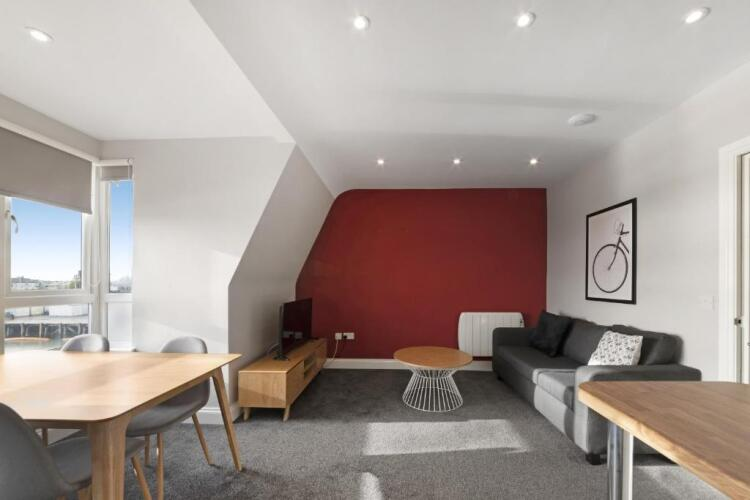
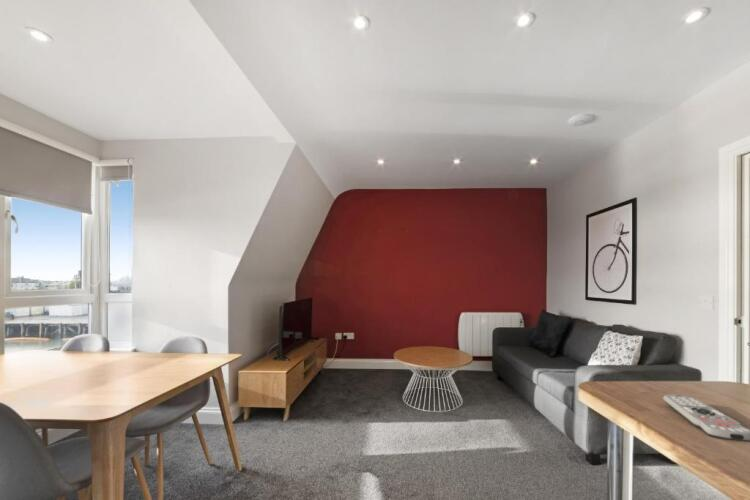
+ remote control [662,393,750,442]
